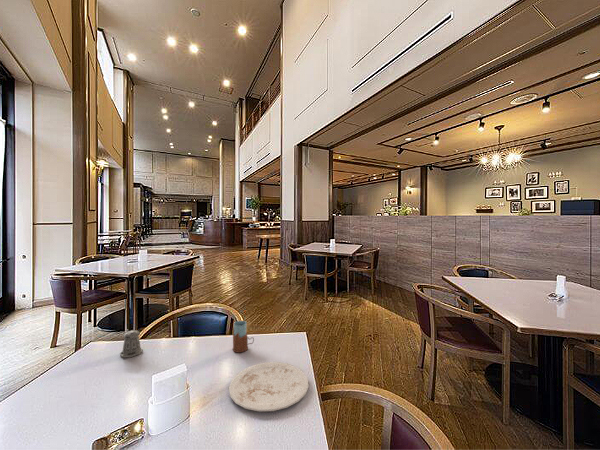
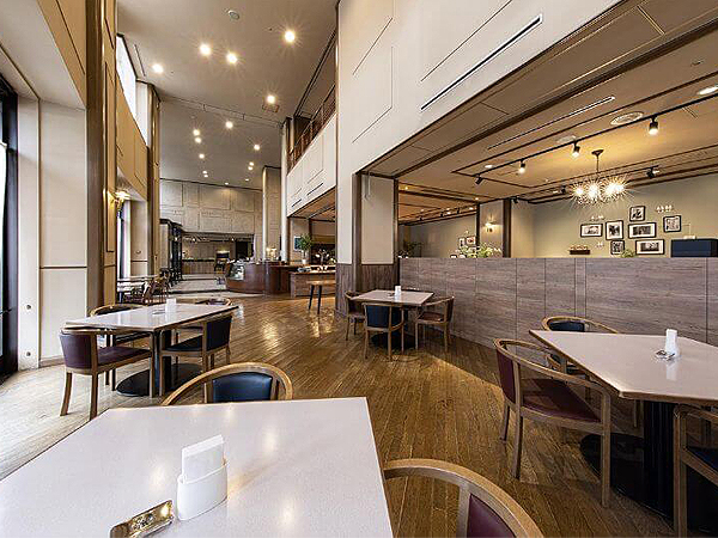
- drinking glass [232,320,255,353]
- plate [228,361,310,412]
- pepper shaker [119,328,144,359]
